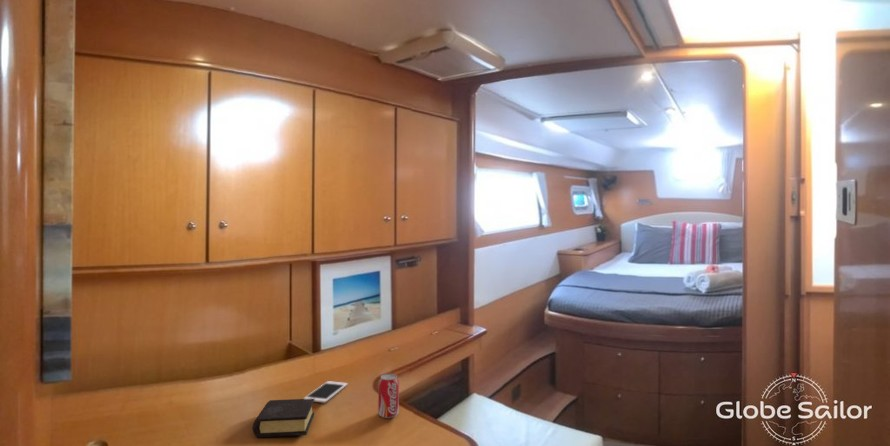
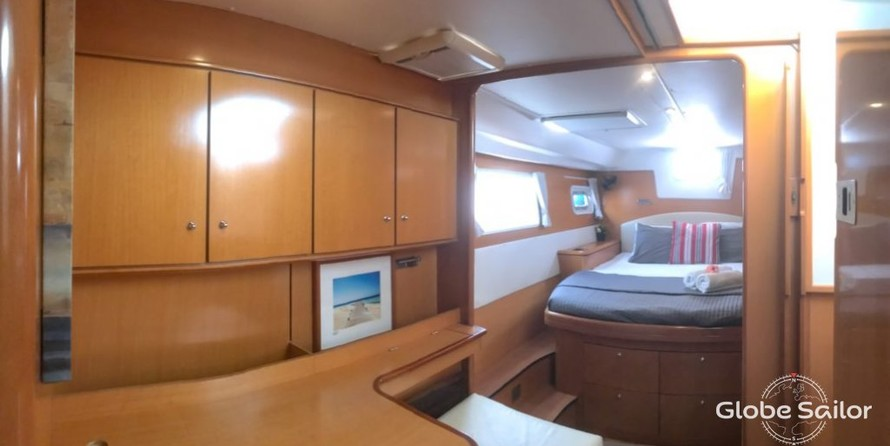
- book [251,398,315,438]
- cell phone [303,380,349,404]
- beverage can [377,373,400,419]
